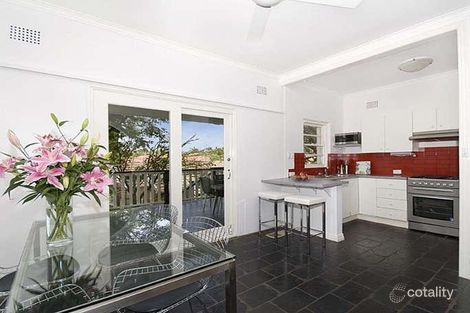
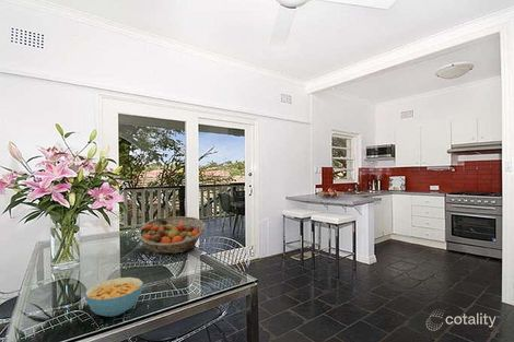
+ cereal bowl [84,276,144,318]
+ fruit basket [137,215,206,255]
